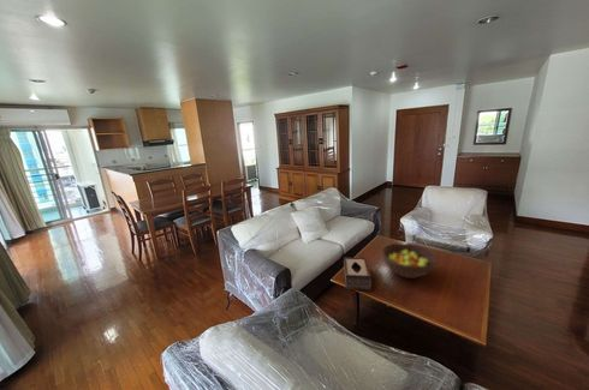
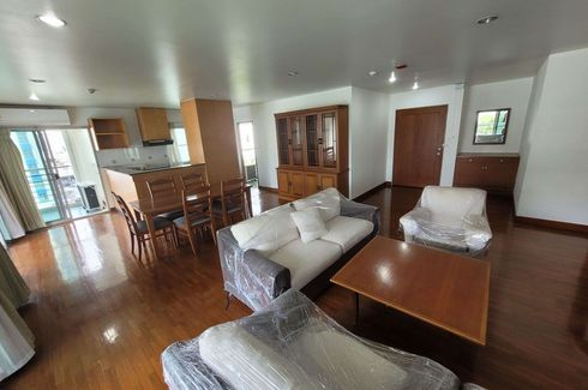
- tissue box [343,256,373,290]
- fruit bowl [381,242,438,280]
